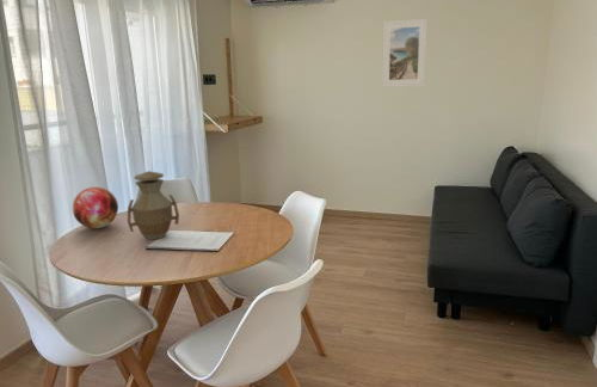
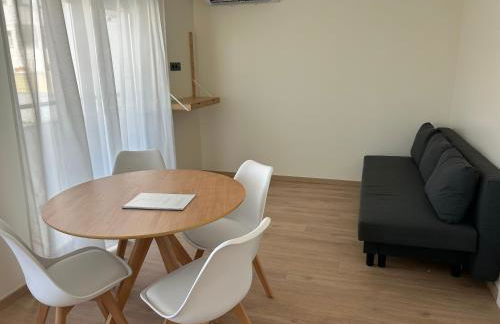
- vase [127,170,180,241]
- decorative orb [72,186,119,229]
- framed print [381,18,429,88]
